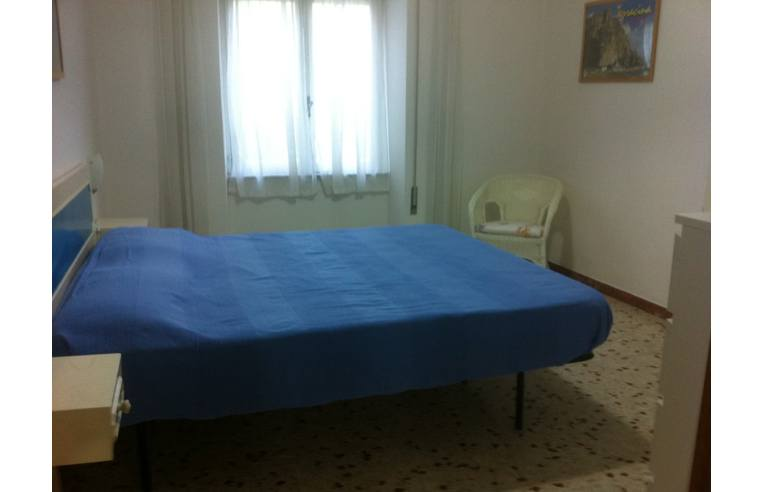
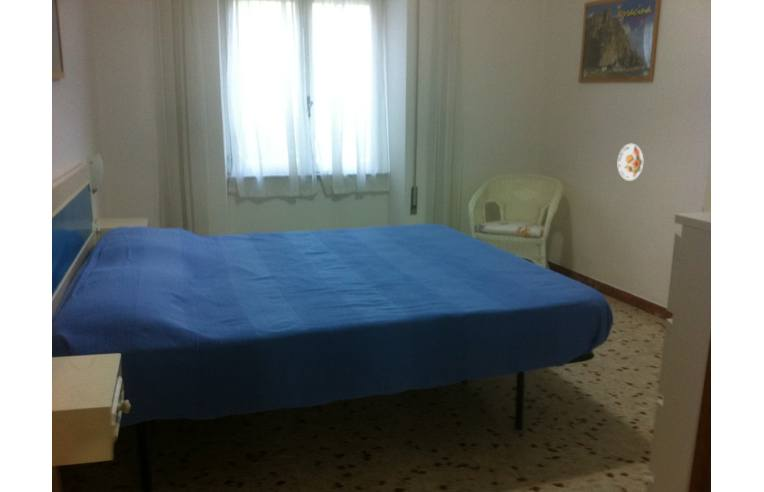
+ decorative plate [617,143,644,182]
